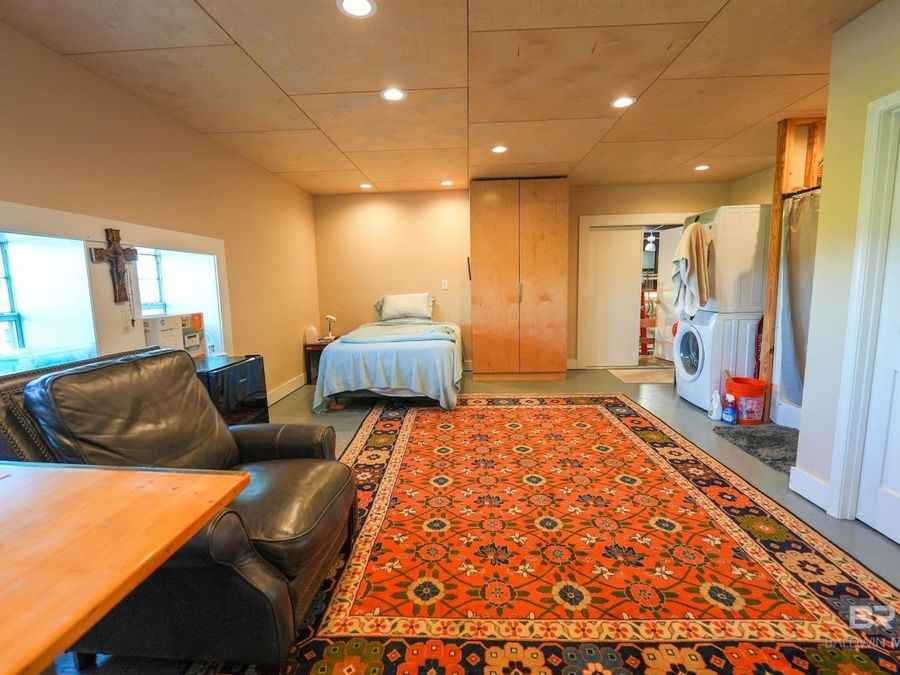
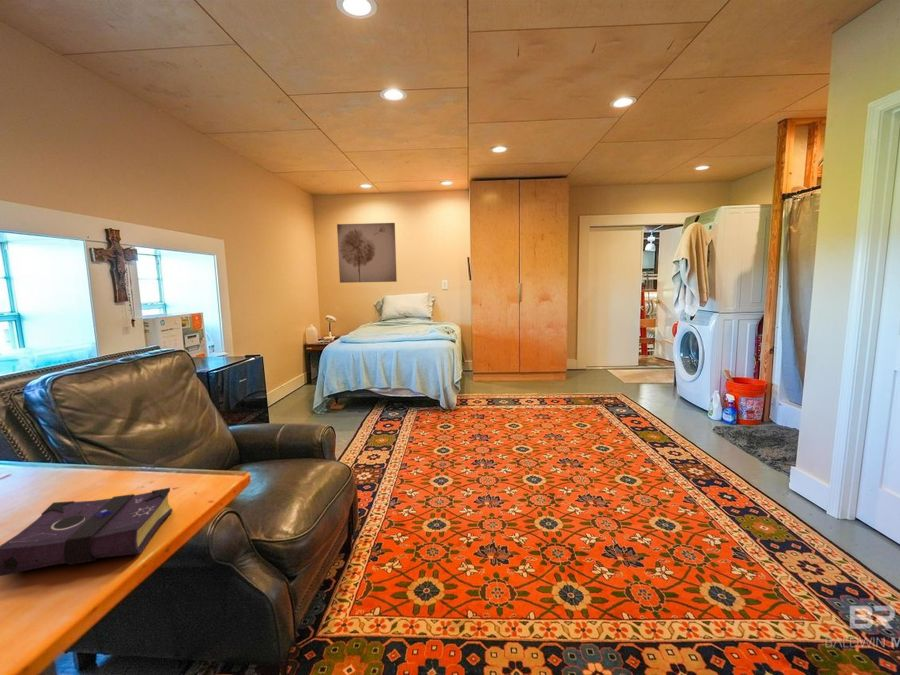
+ book [0,487,174,577]
+ wall art [336,222,398,284]
